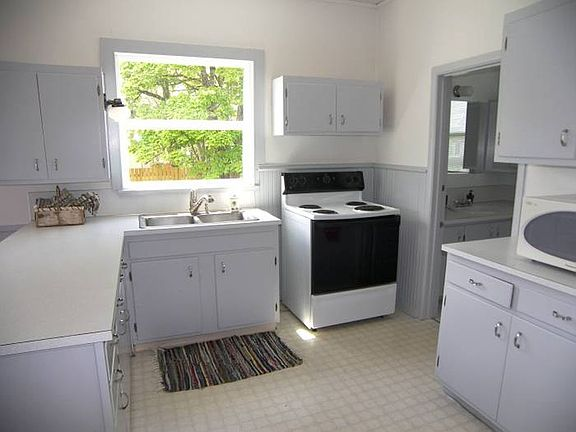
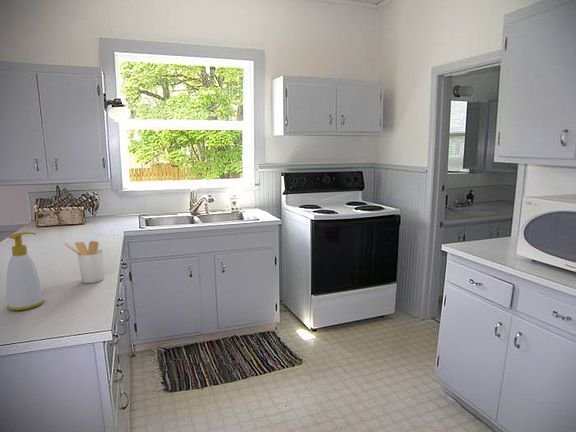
+ utensil holder [64,240,104,284]
+ soap bottle [5,231,45,311]
